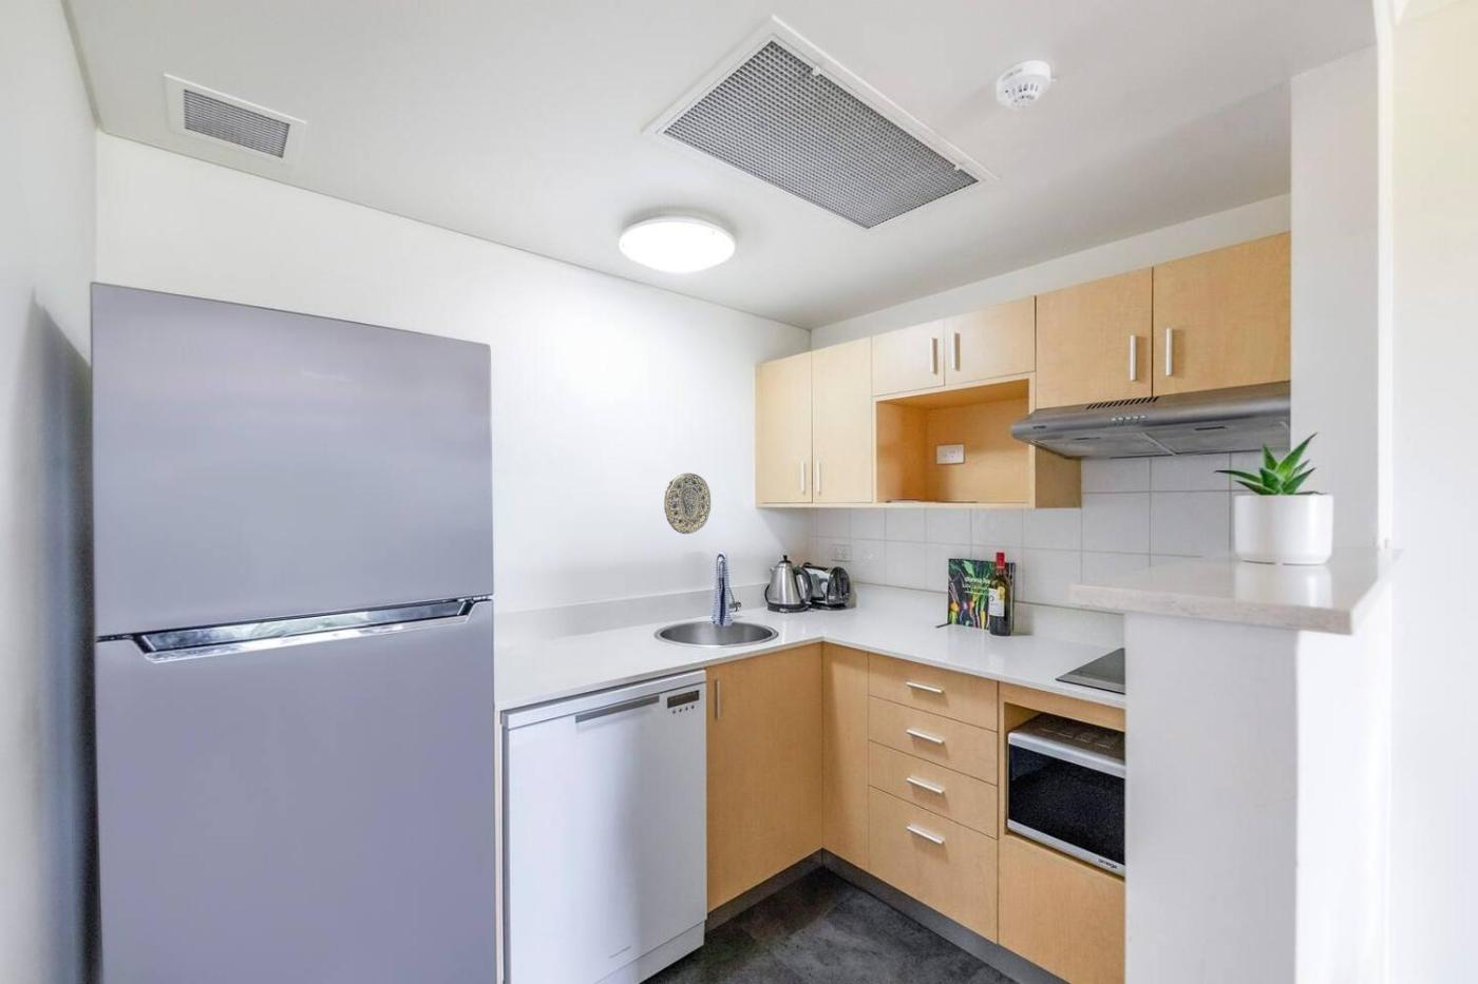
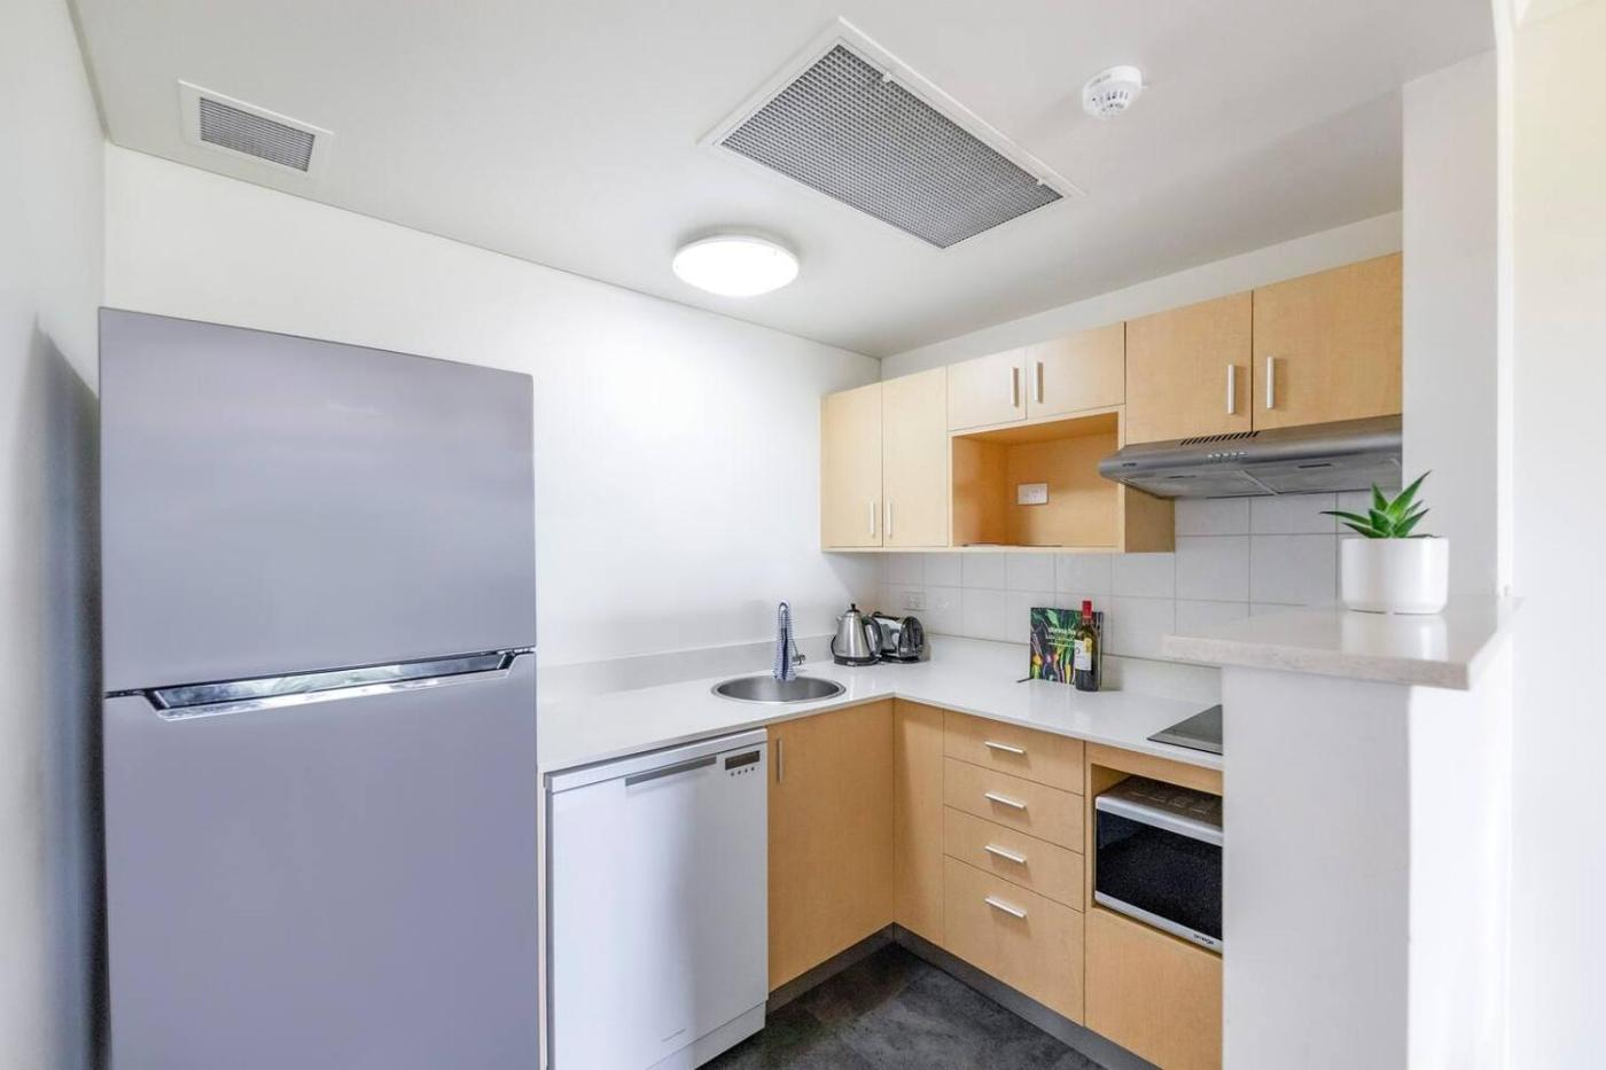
- decorative plate [663,472,712,535]
